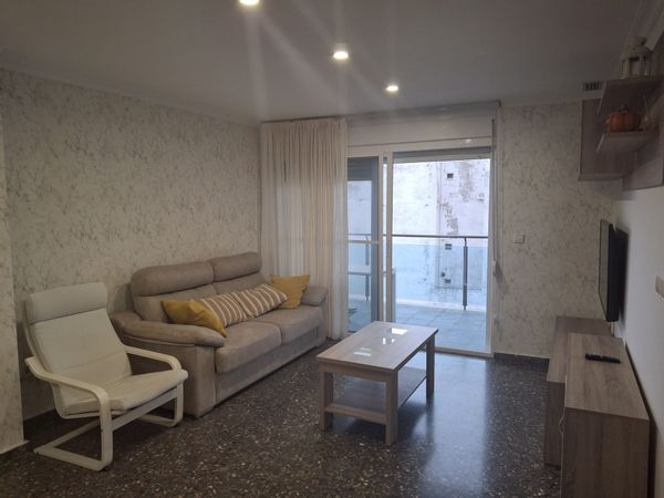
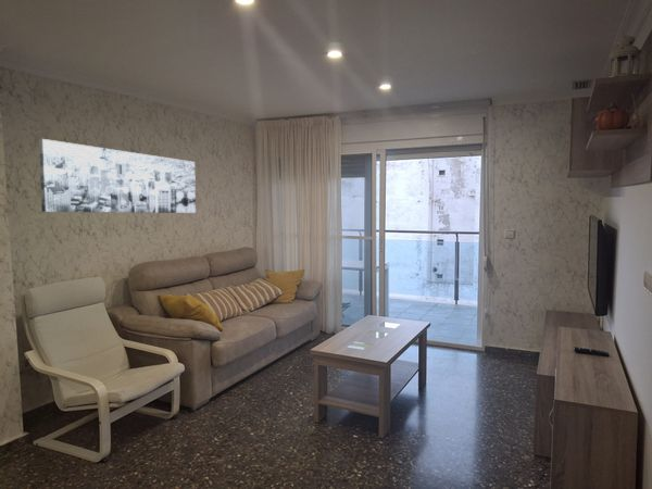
+ wall art [38,138,197,214]
